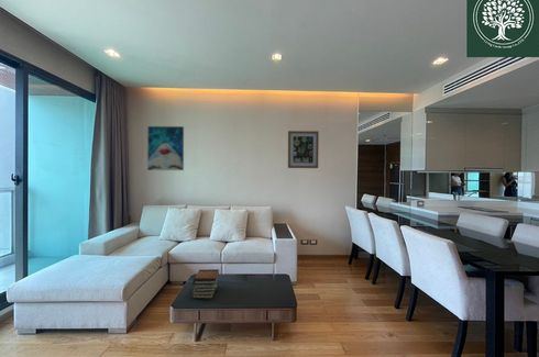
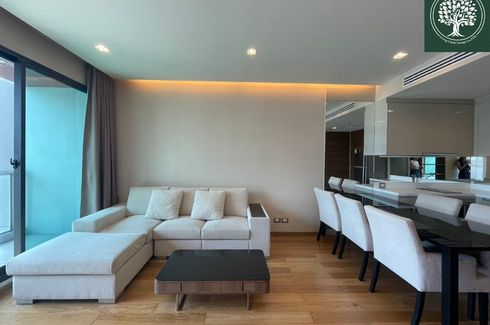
- wall art [287,130,320,169]
- wall art [146,125,185,171]
- book stack [190,268,220,300]
